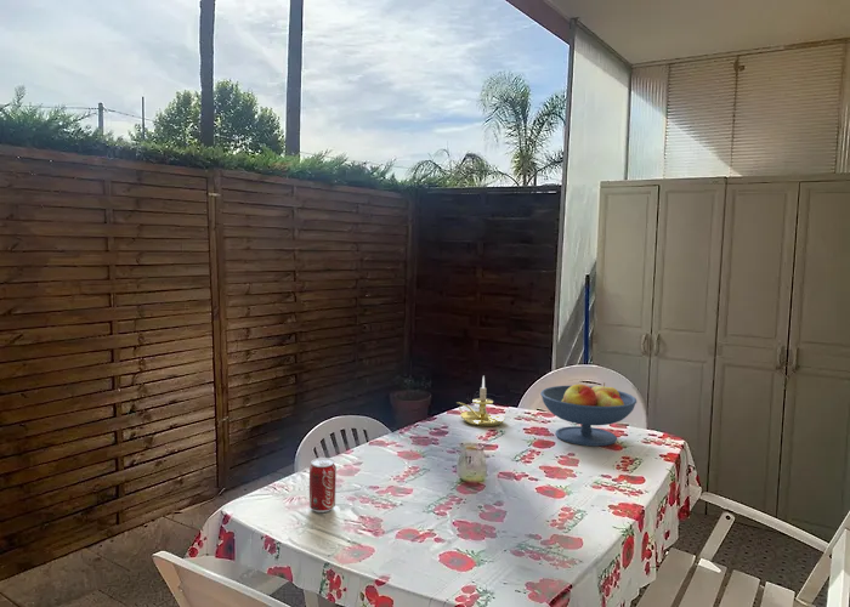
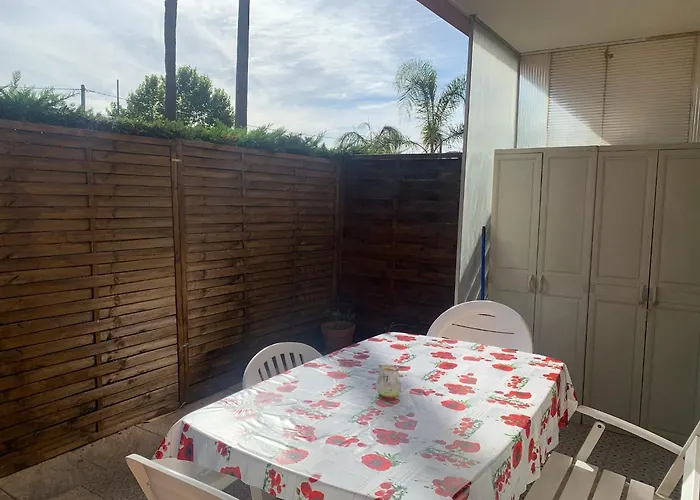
- beverage can [308,456,338,514]
- candle holder [455,375,505,427]
- fruit bowl [539,381,638,447]
